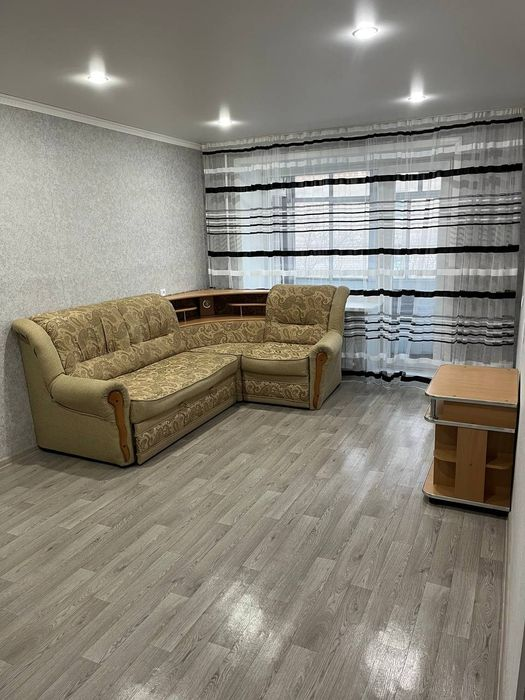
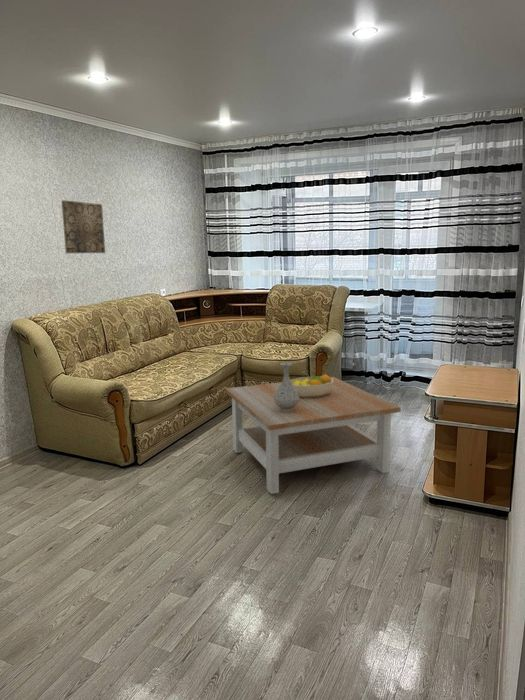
+ vase [274,361,299,412]
+ coffee table [224,376,402,495]
+ wall art [60,199,106,254]
+ fruit bowl [290,373,333,398]
